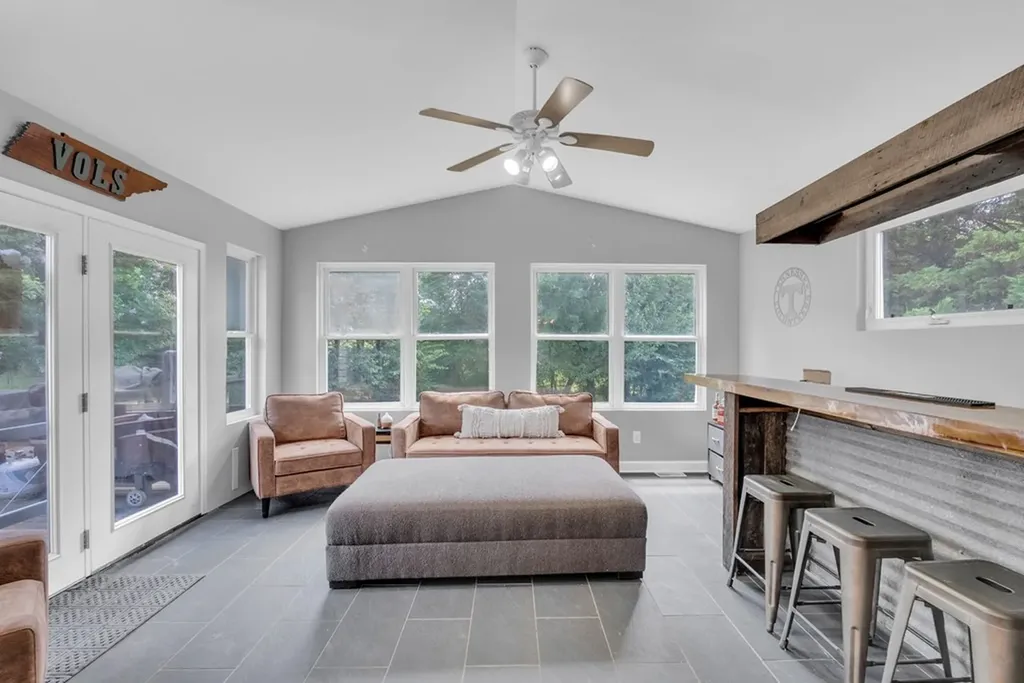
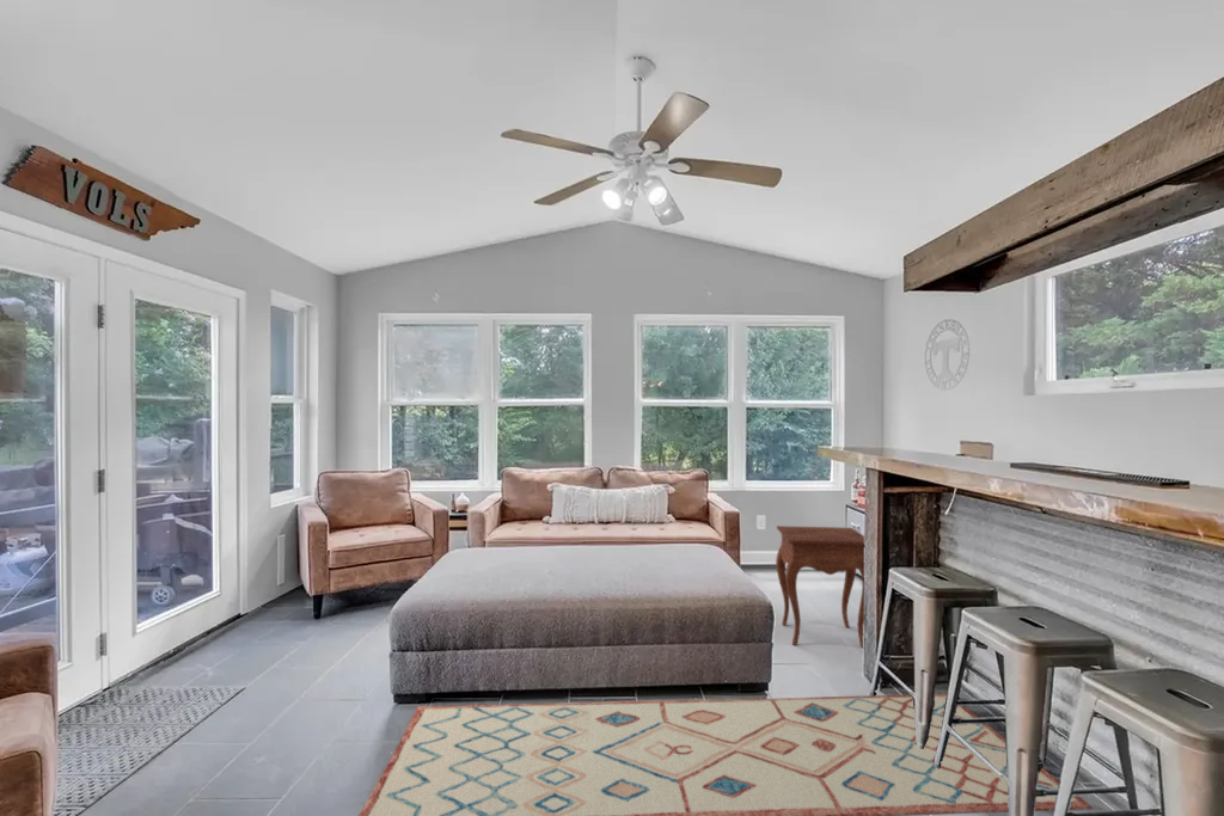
+ side table [775,524,865,649]
+ rug [357,693,1094,816]
